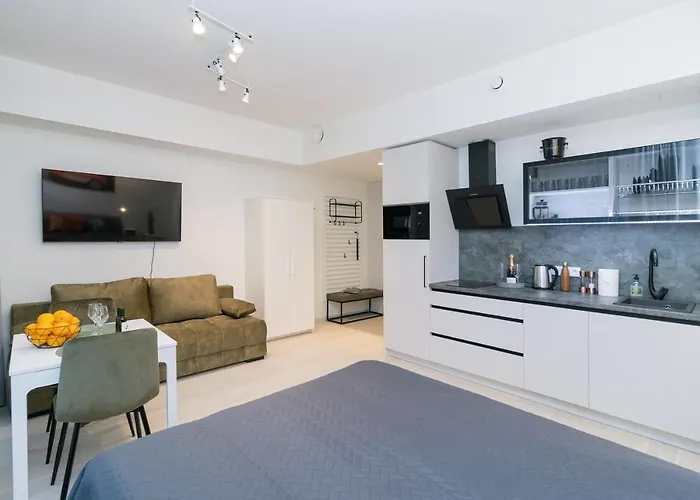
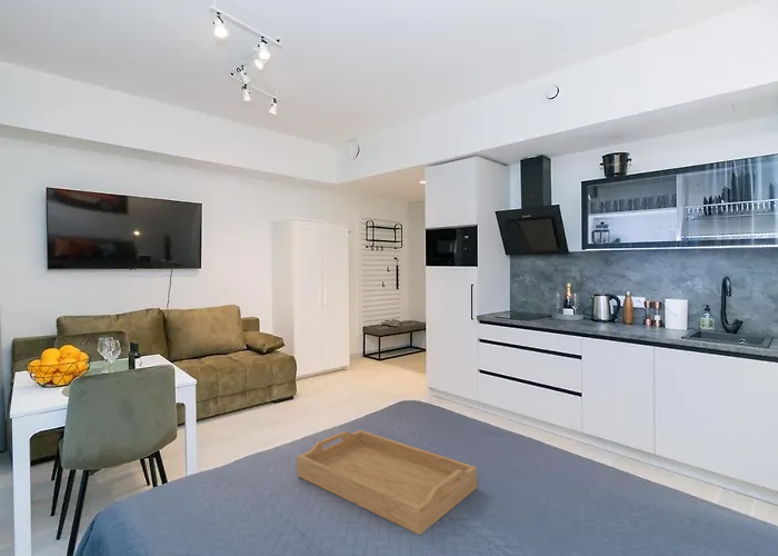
+ serving tray [296,429,478,536]
